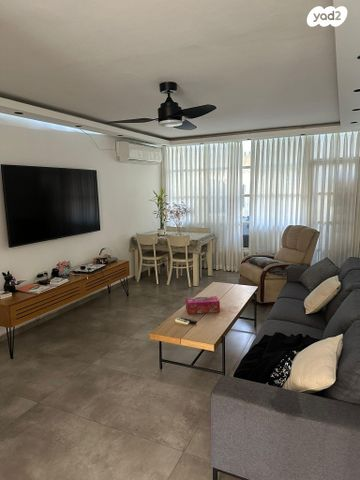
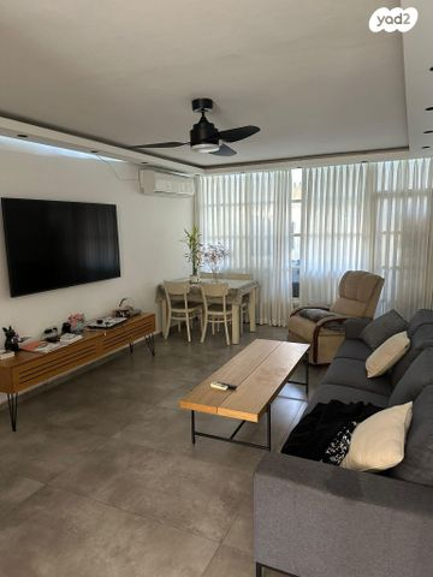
- tissue box [185,295,221,315]
